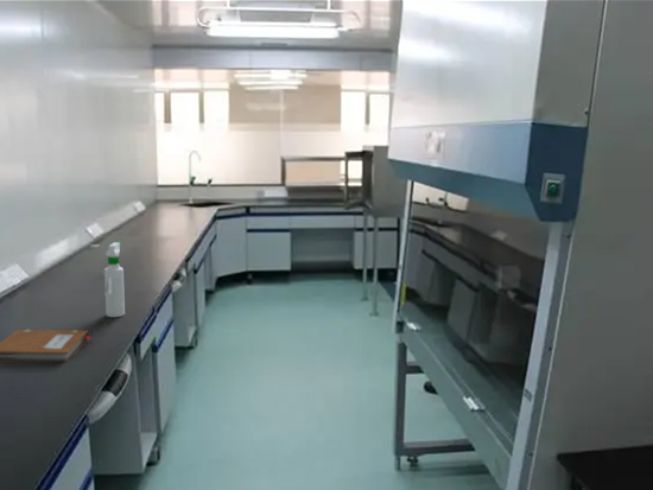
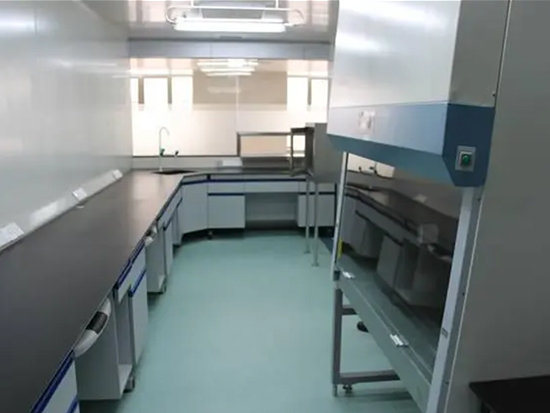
- spray bottle [101,241,126,318]
- notebook [0,329,91,363]
